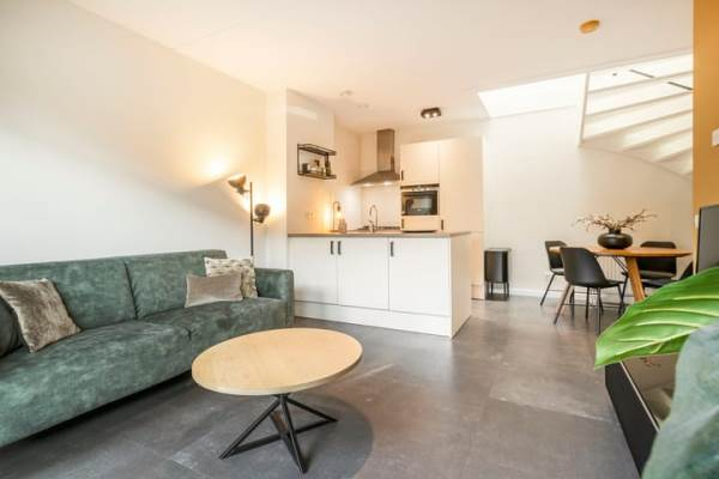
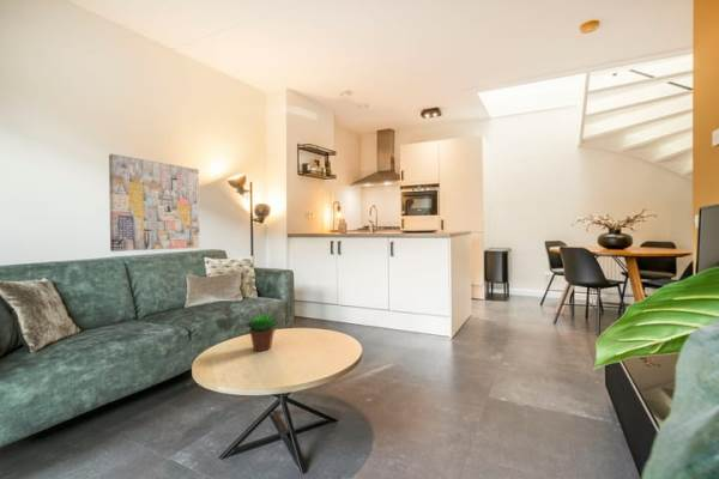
+ wall art [108,153,200,253]
+ succulent plant [243,313,280,352]
